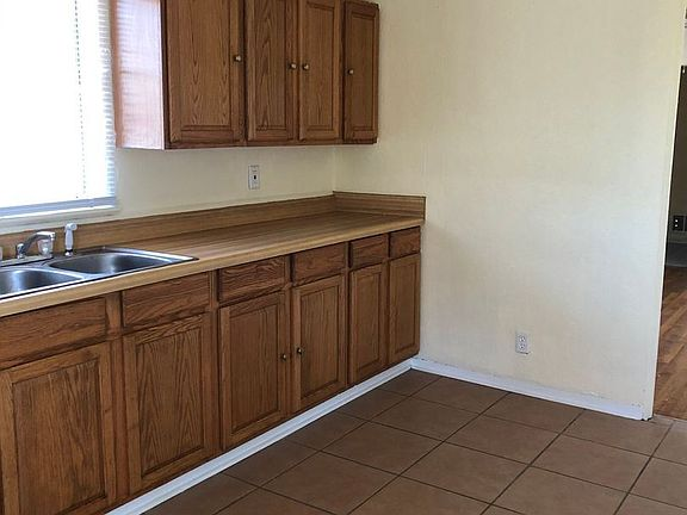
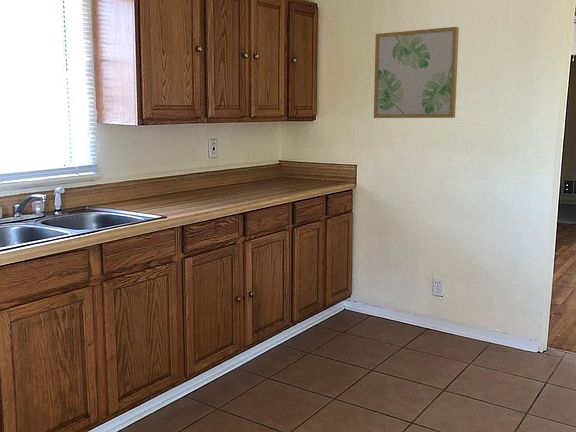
+ wall art [373,26,460,119]
